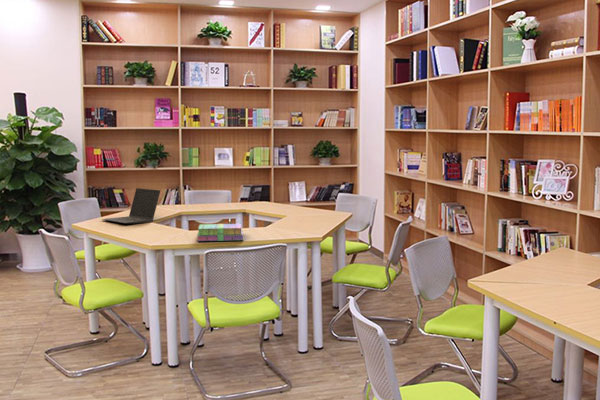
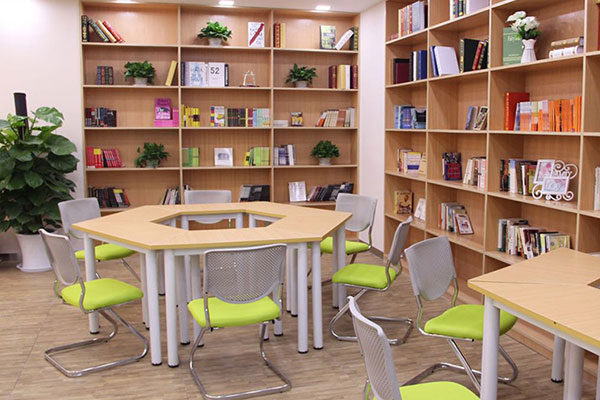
- books [196,223,244,242]
- laptop [101,187,161,224]
